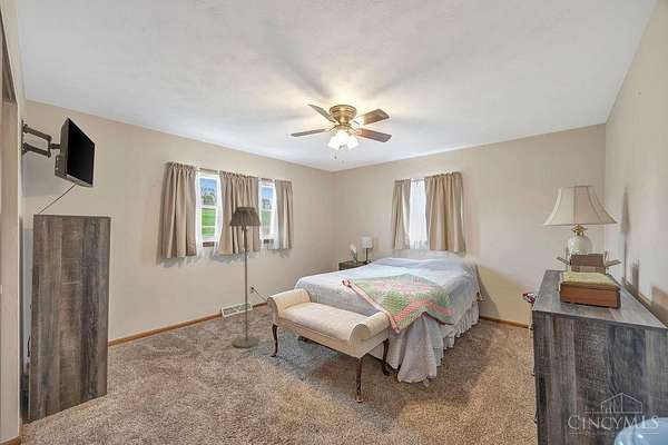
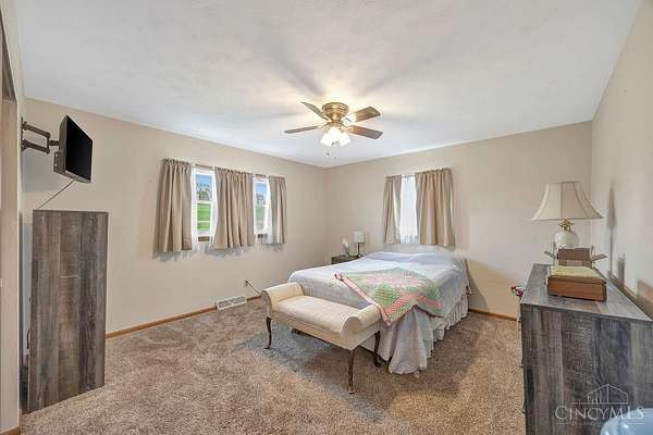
- floor lamp [228,206,262,349]
